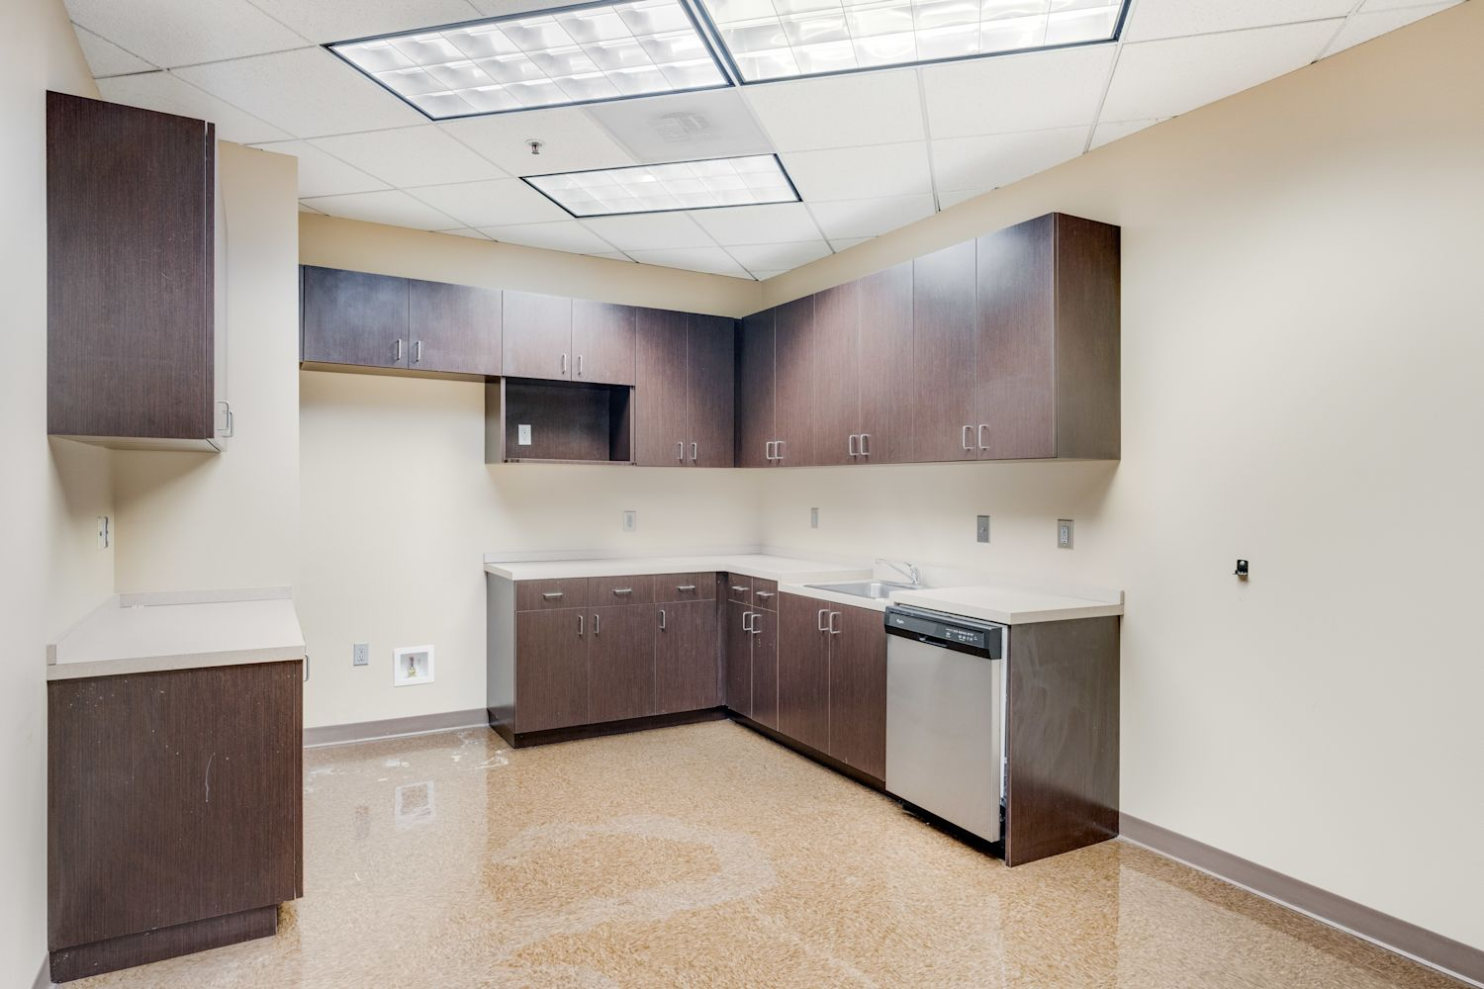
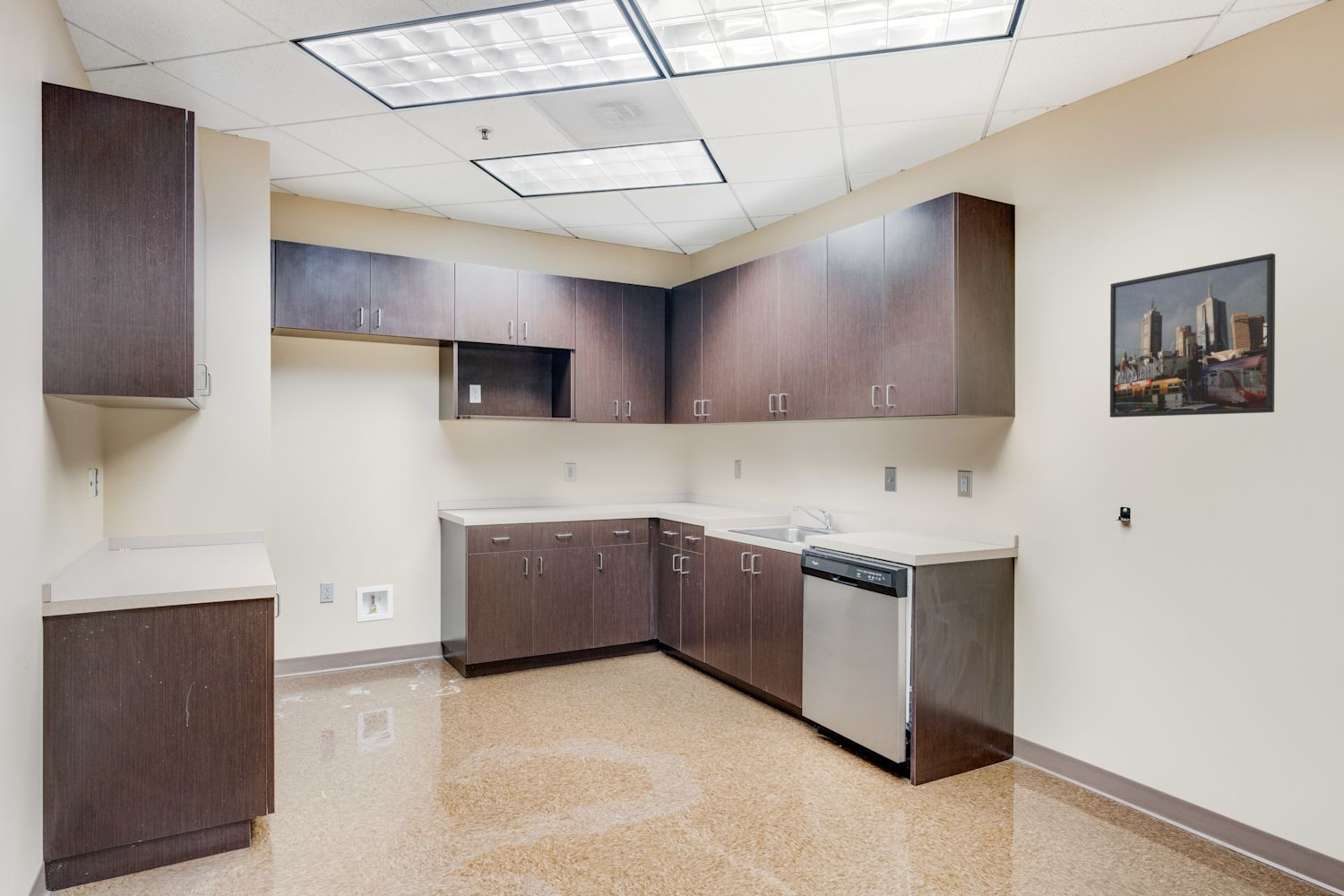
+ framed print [1109,253,1276,418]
